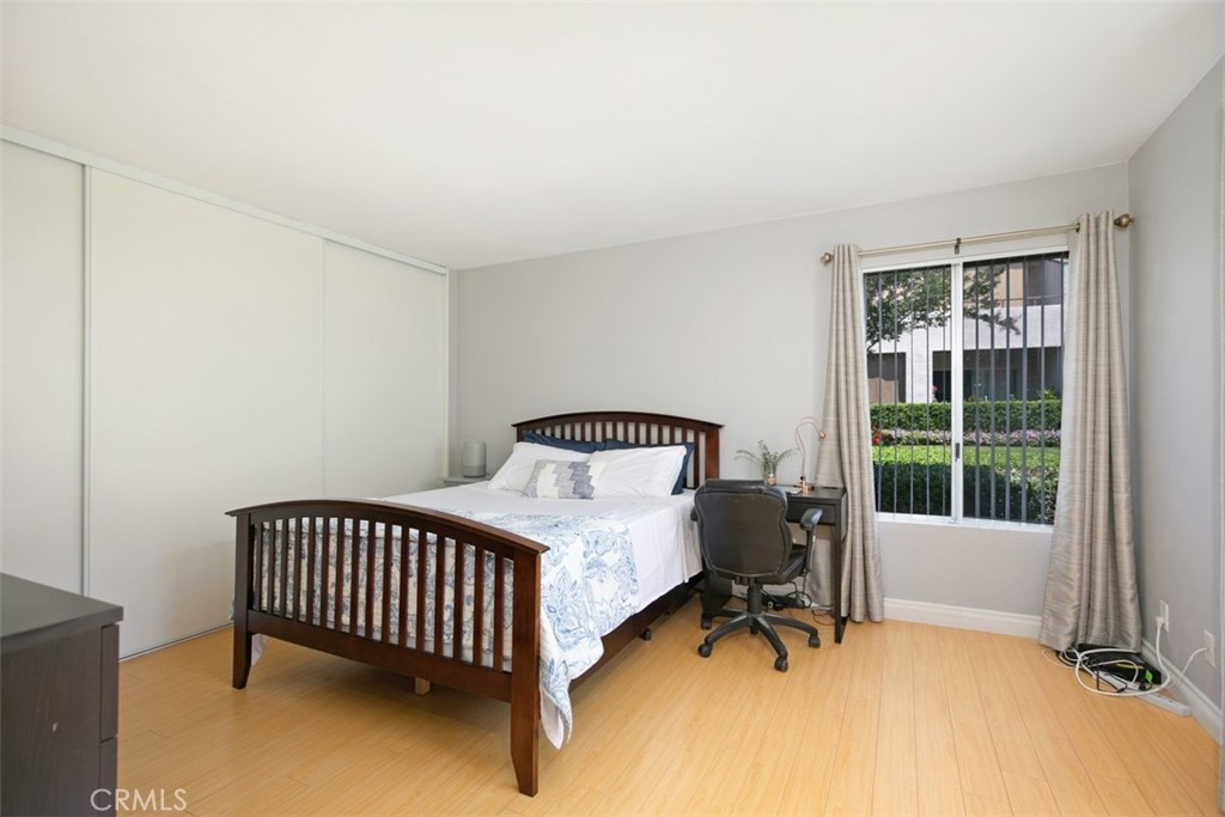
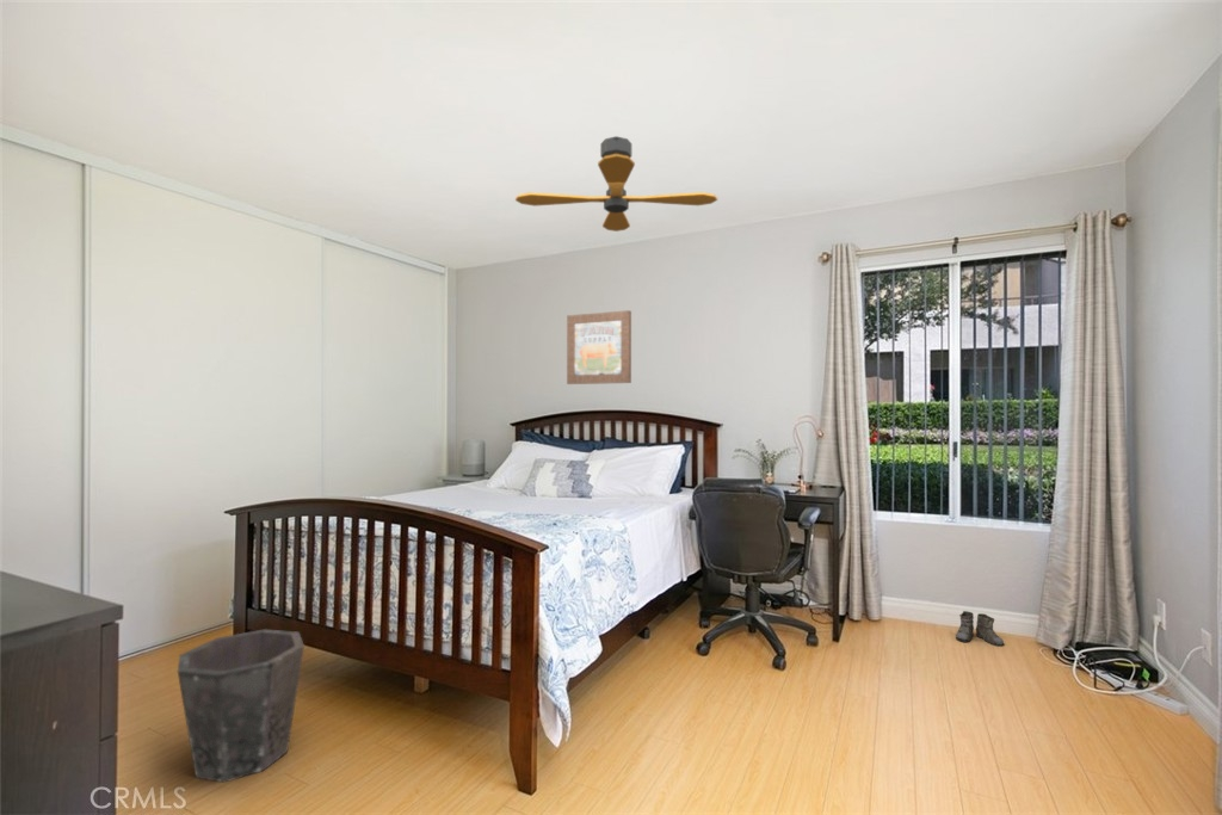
+ wall art [566,309,632,385]
+ boots [950,610,1005,648]
+ ceiling fan [514,135,718,233]
+ waste bin [177,628,306,784]
